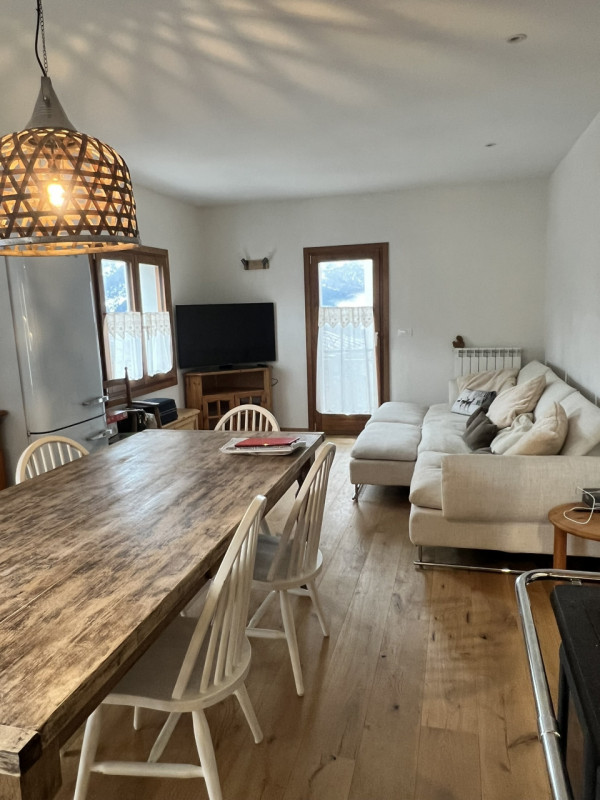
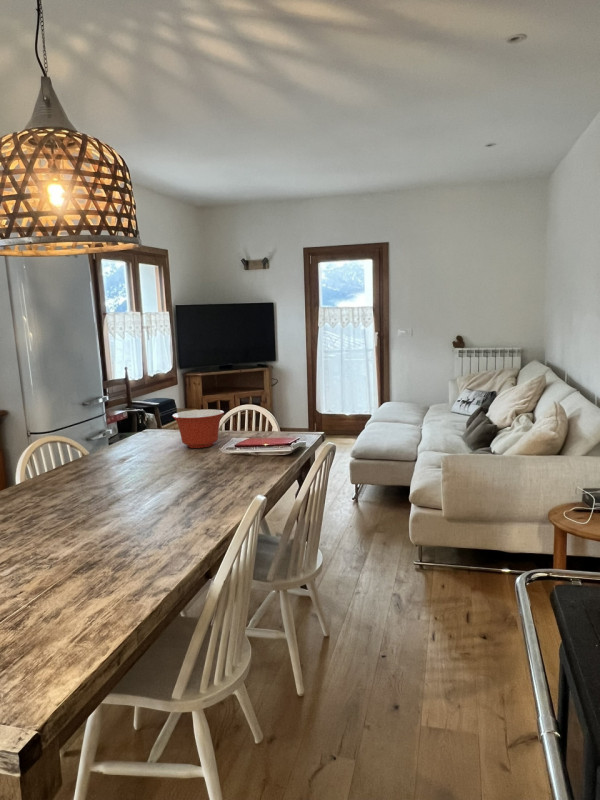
+ mixing bowl [171,408,225,449]
